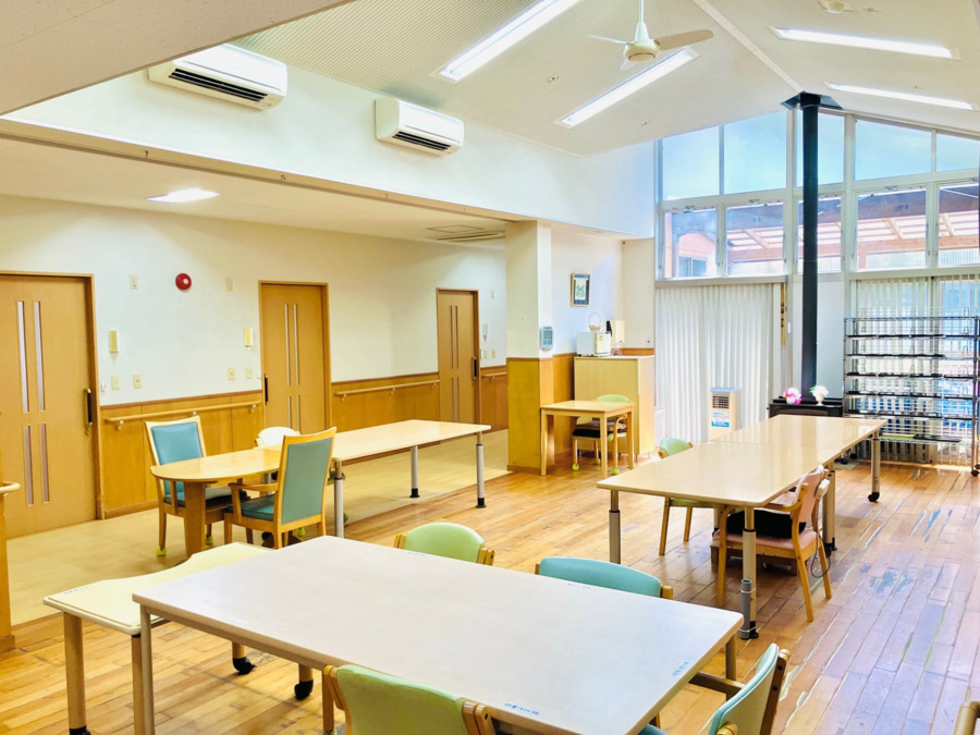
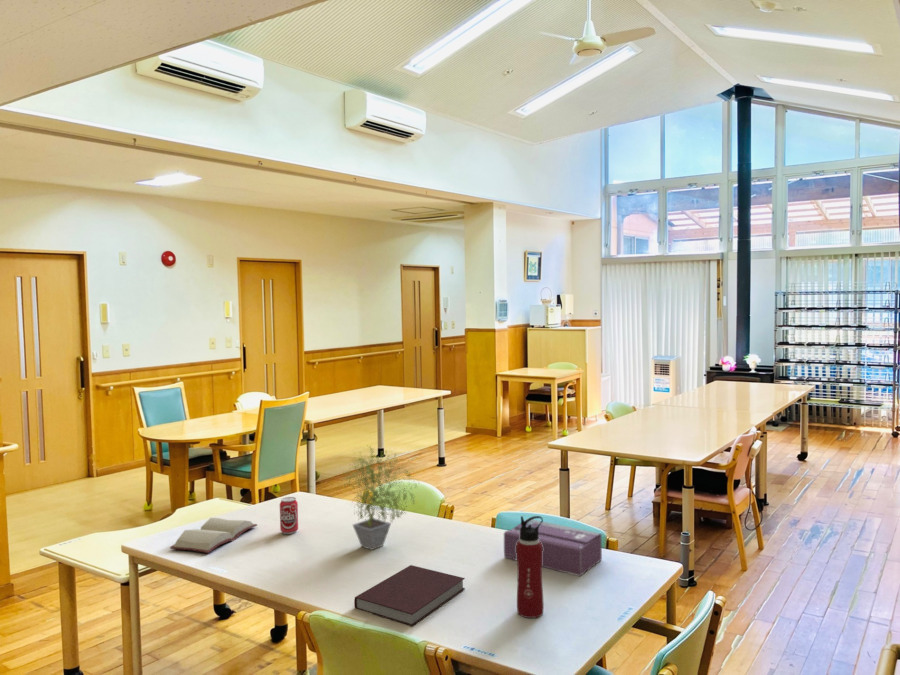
+ beverage can [279,496,299,535]
+ water bottle [516,515,545,619]
+ potted plant [335,445,423,551]
+ hardback book [169,517,258,554]
+ notebook [353,564,466,627]
+ tissue box [503,518,603,577]
